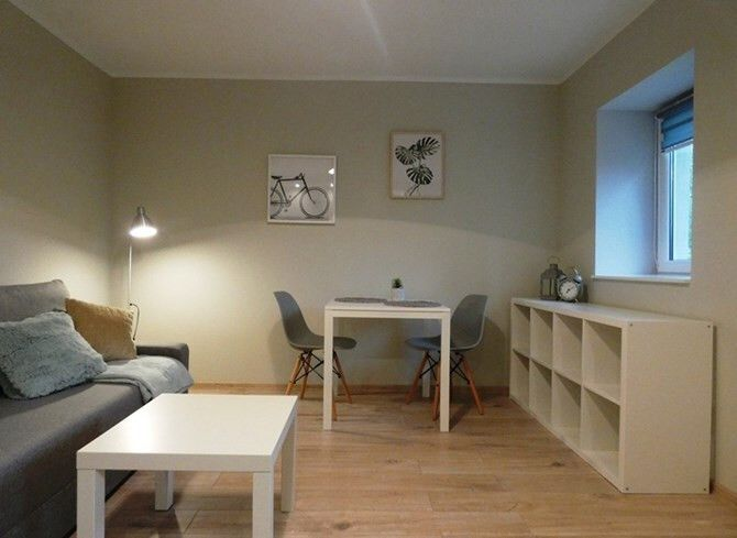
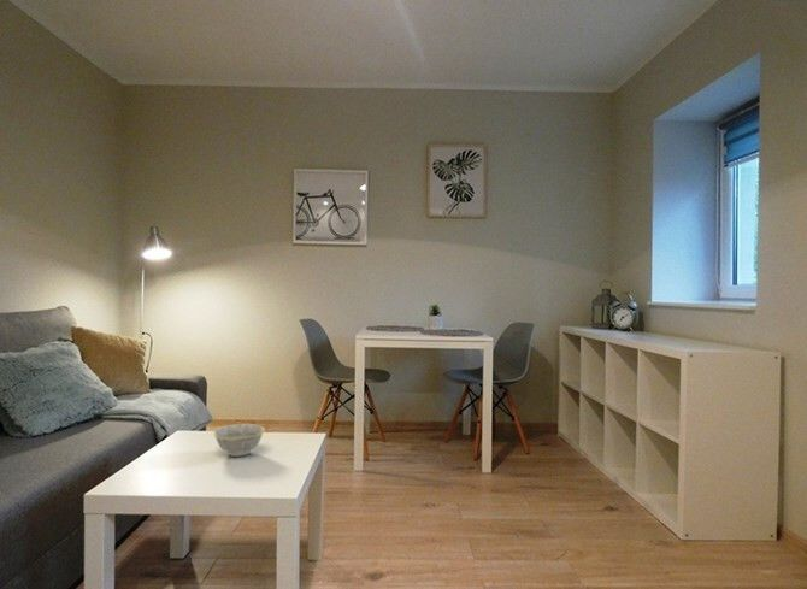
+ bowl [212,423,266,458]
